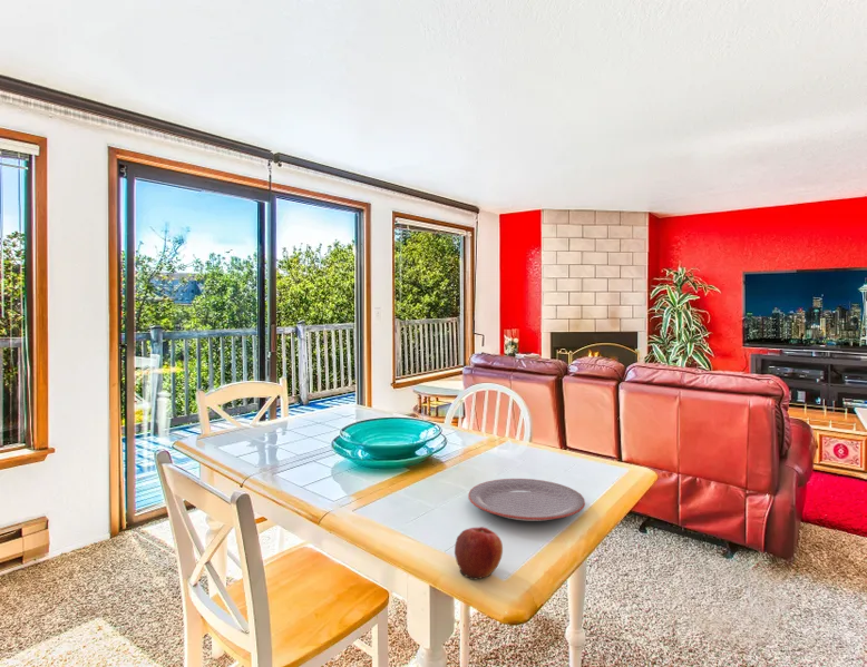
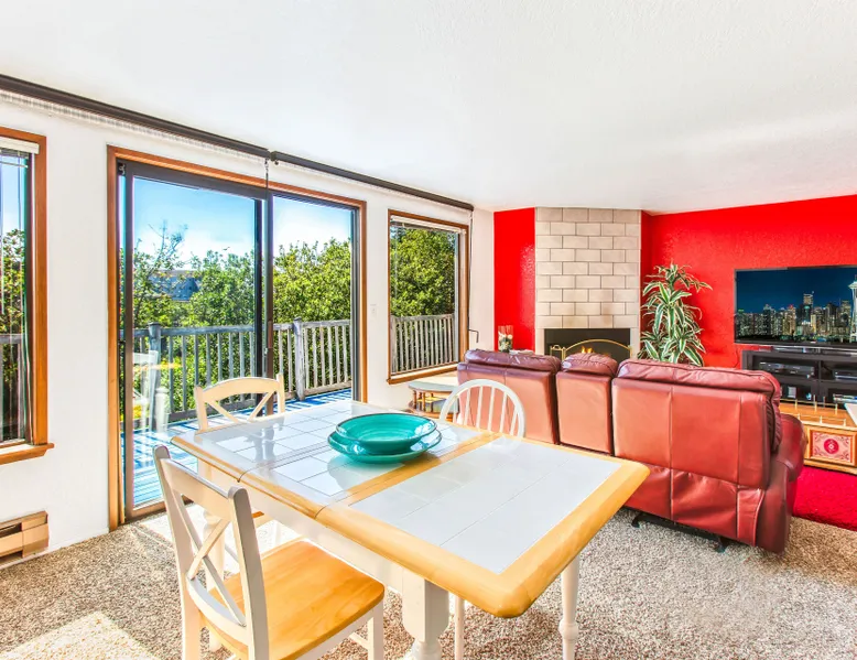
- apple [454,526,504,580]
- plate [467,478,586,522]
